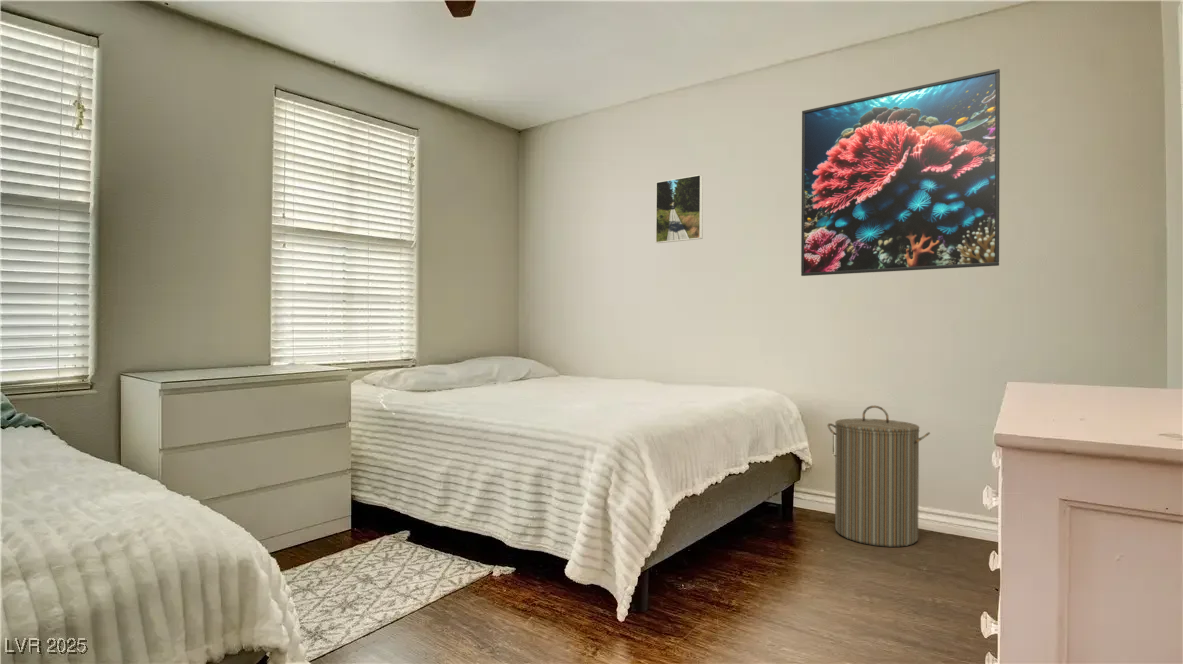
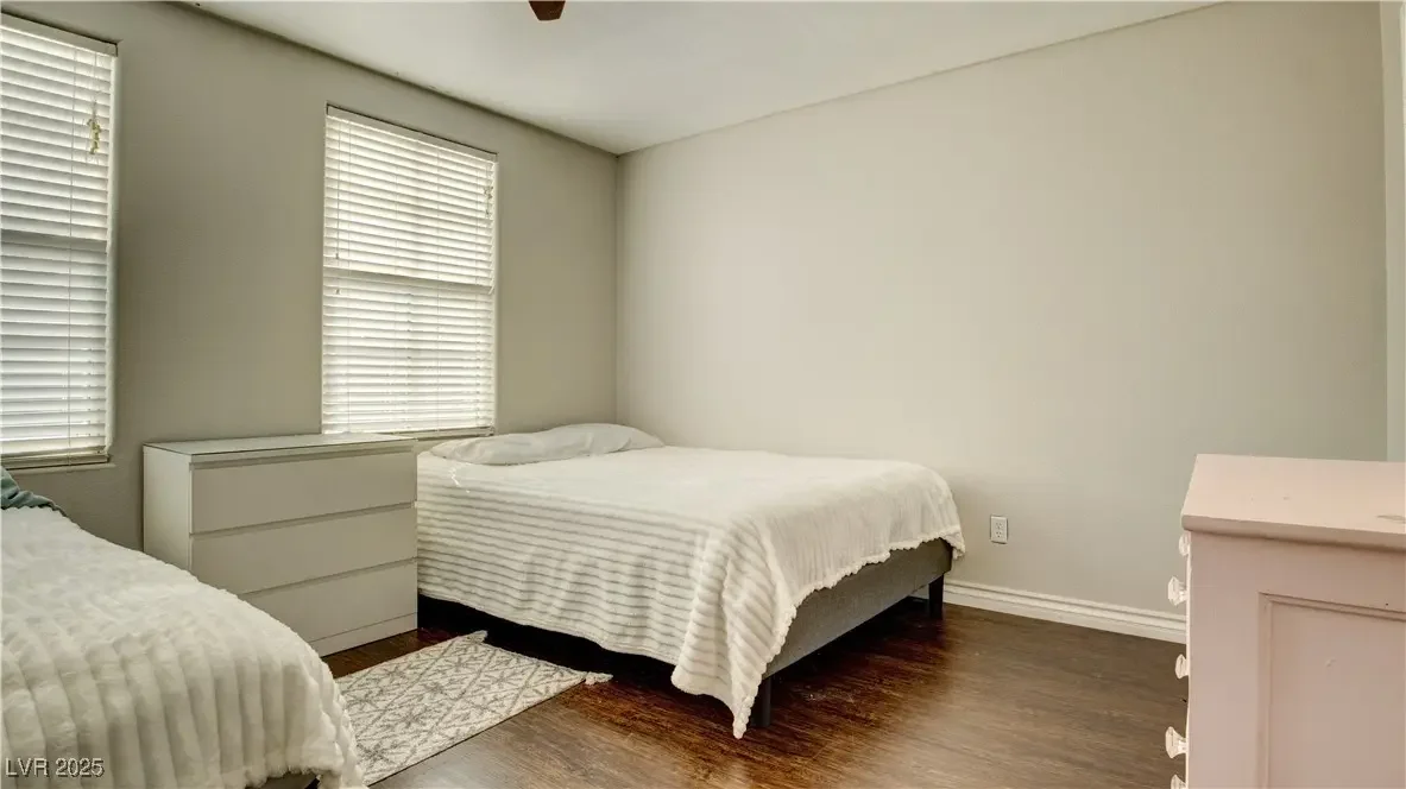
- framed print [655,174,704,244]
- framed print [800,68,1001,277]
- laundry hamper [827,405,931,548]
